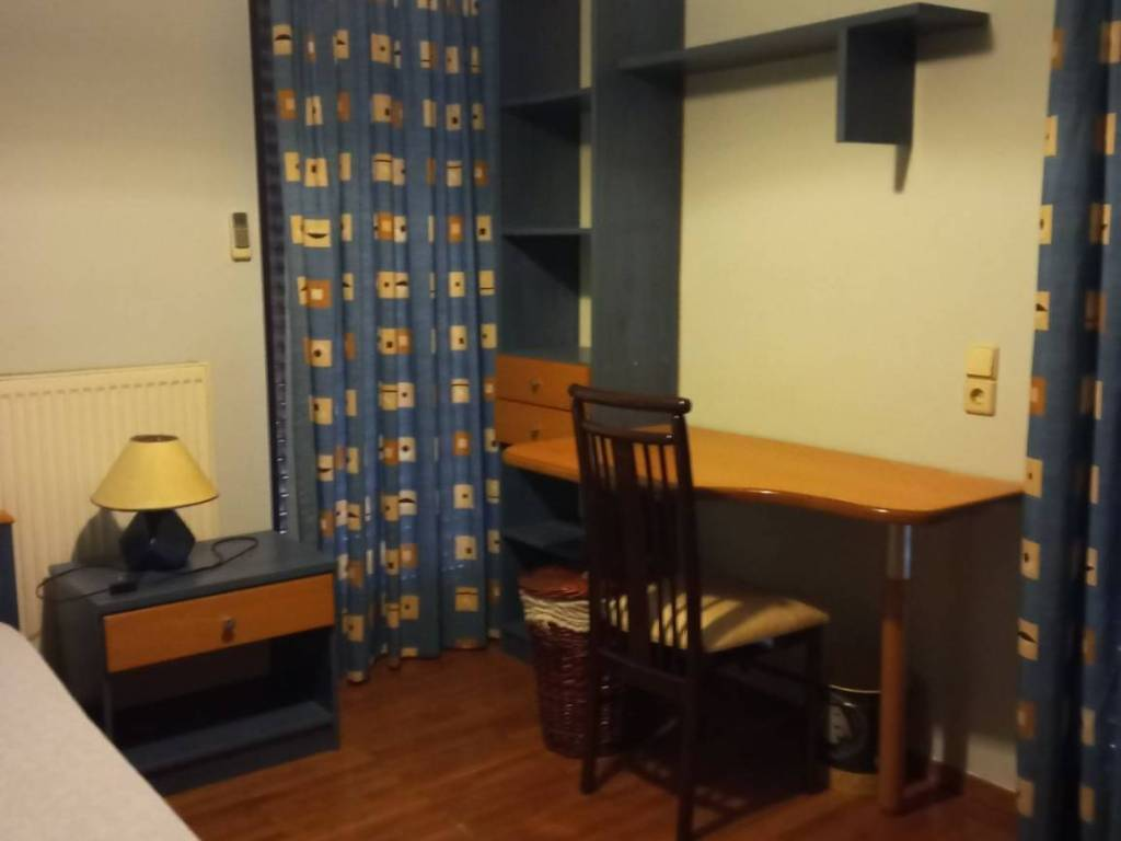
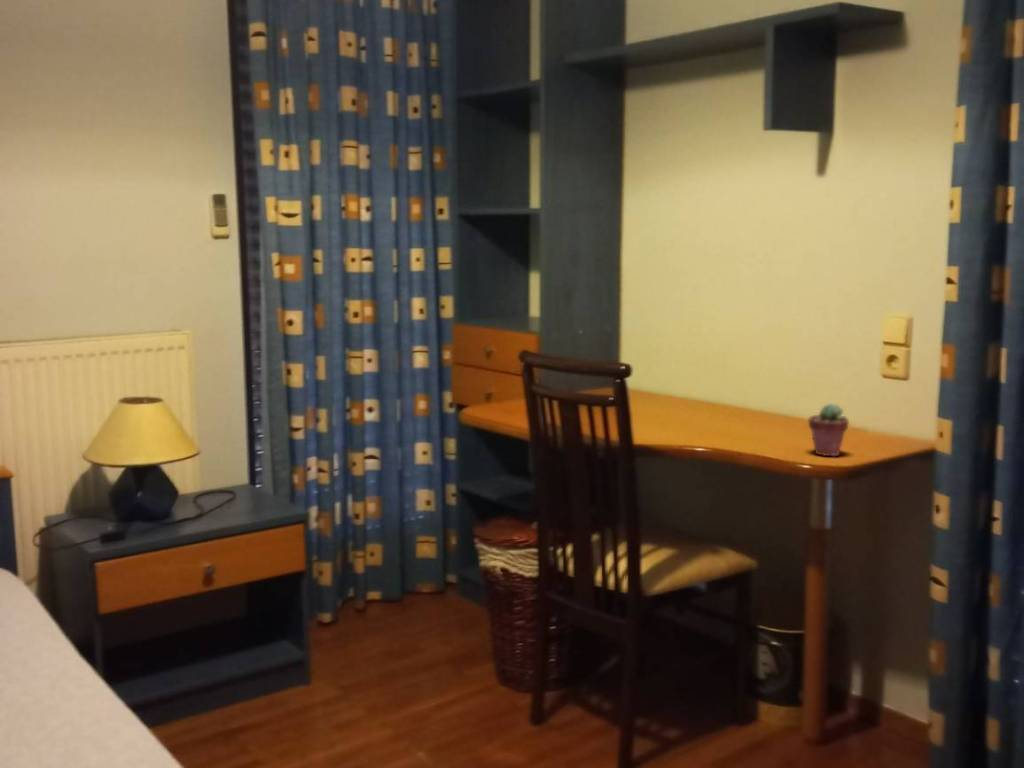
+ potted succulent [808,402,850,457]
